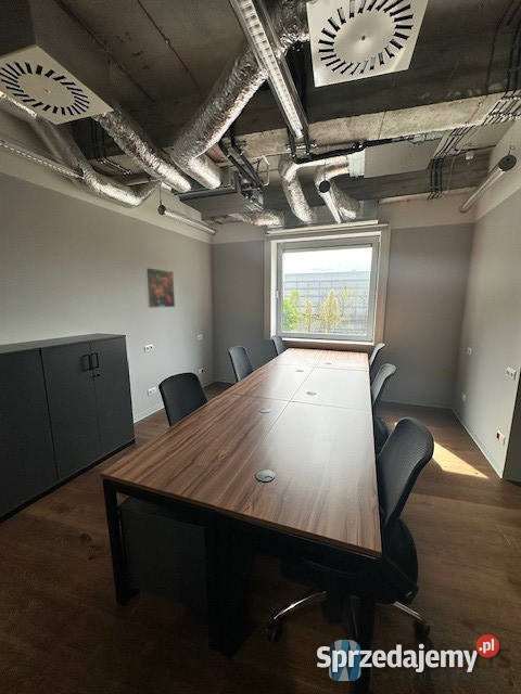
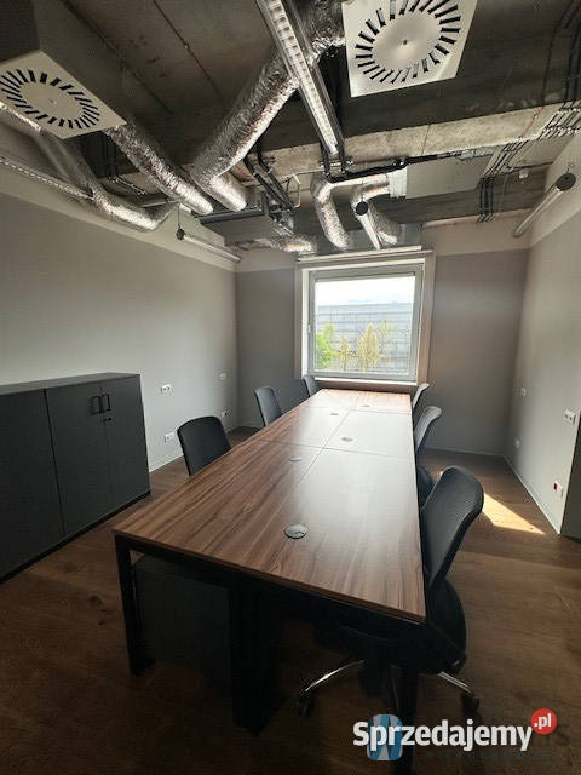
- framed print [143,267,176,309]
